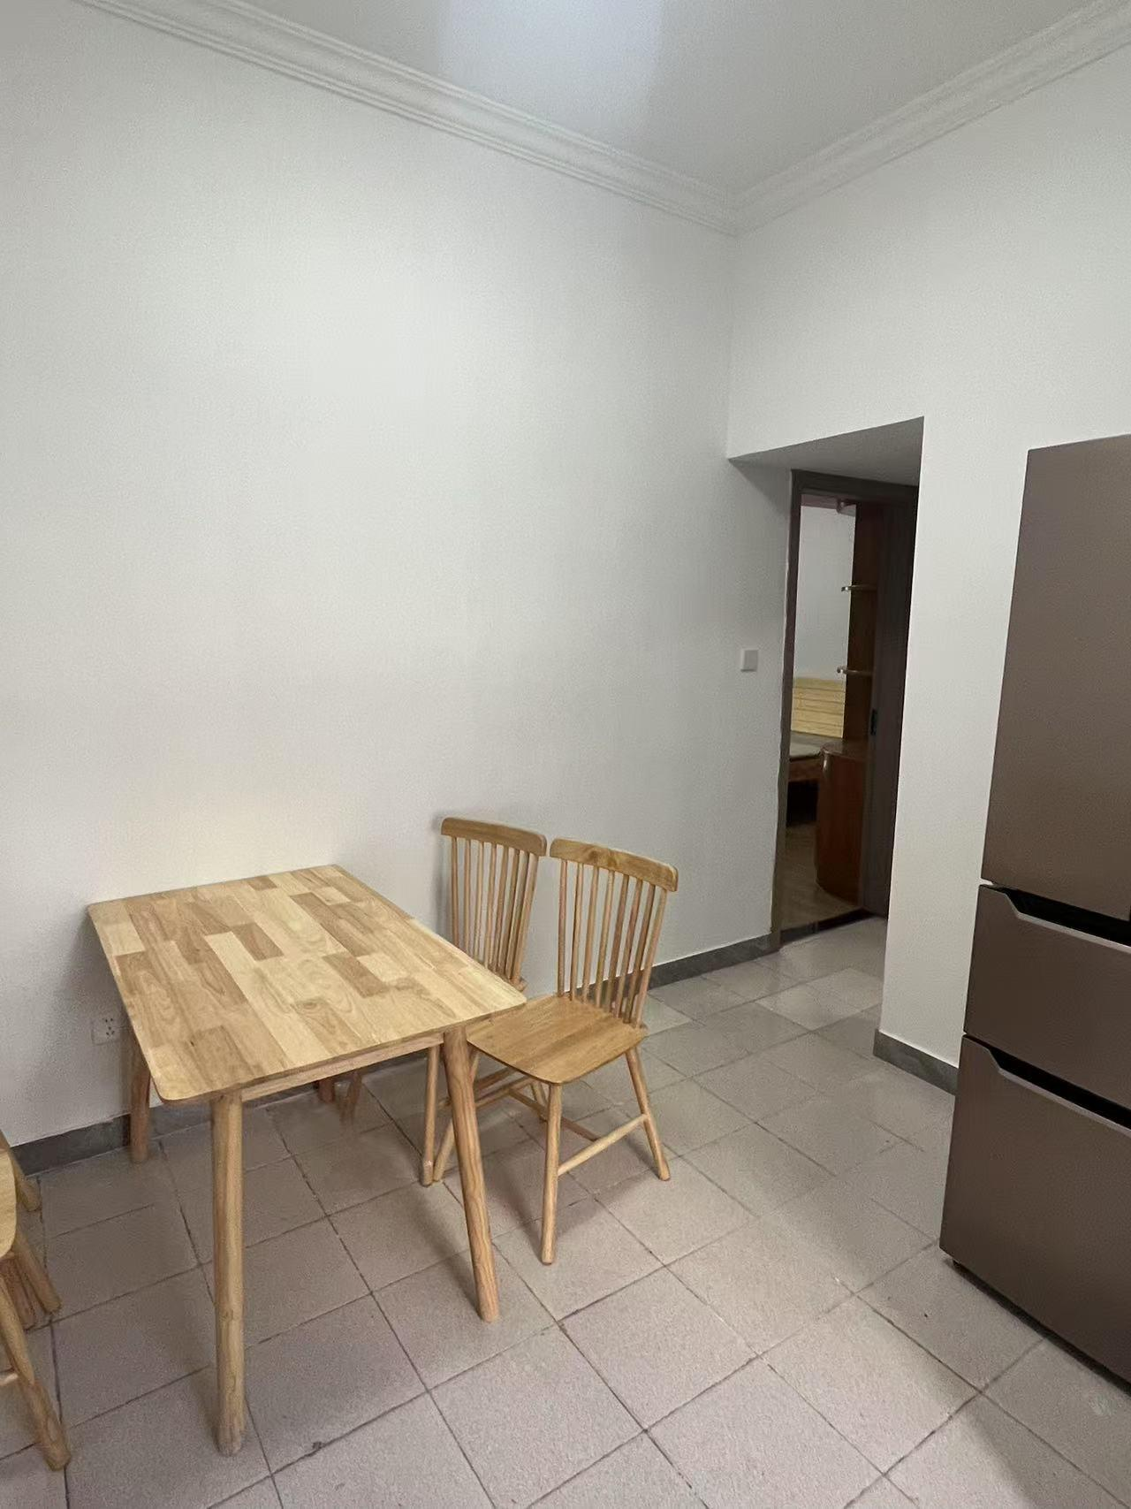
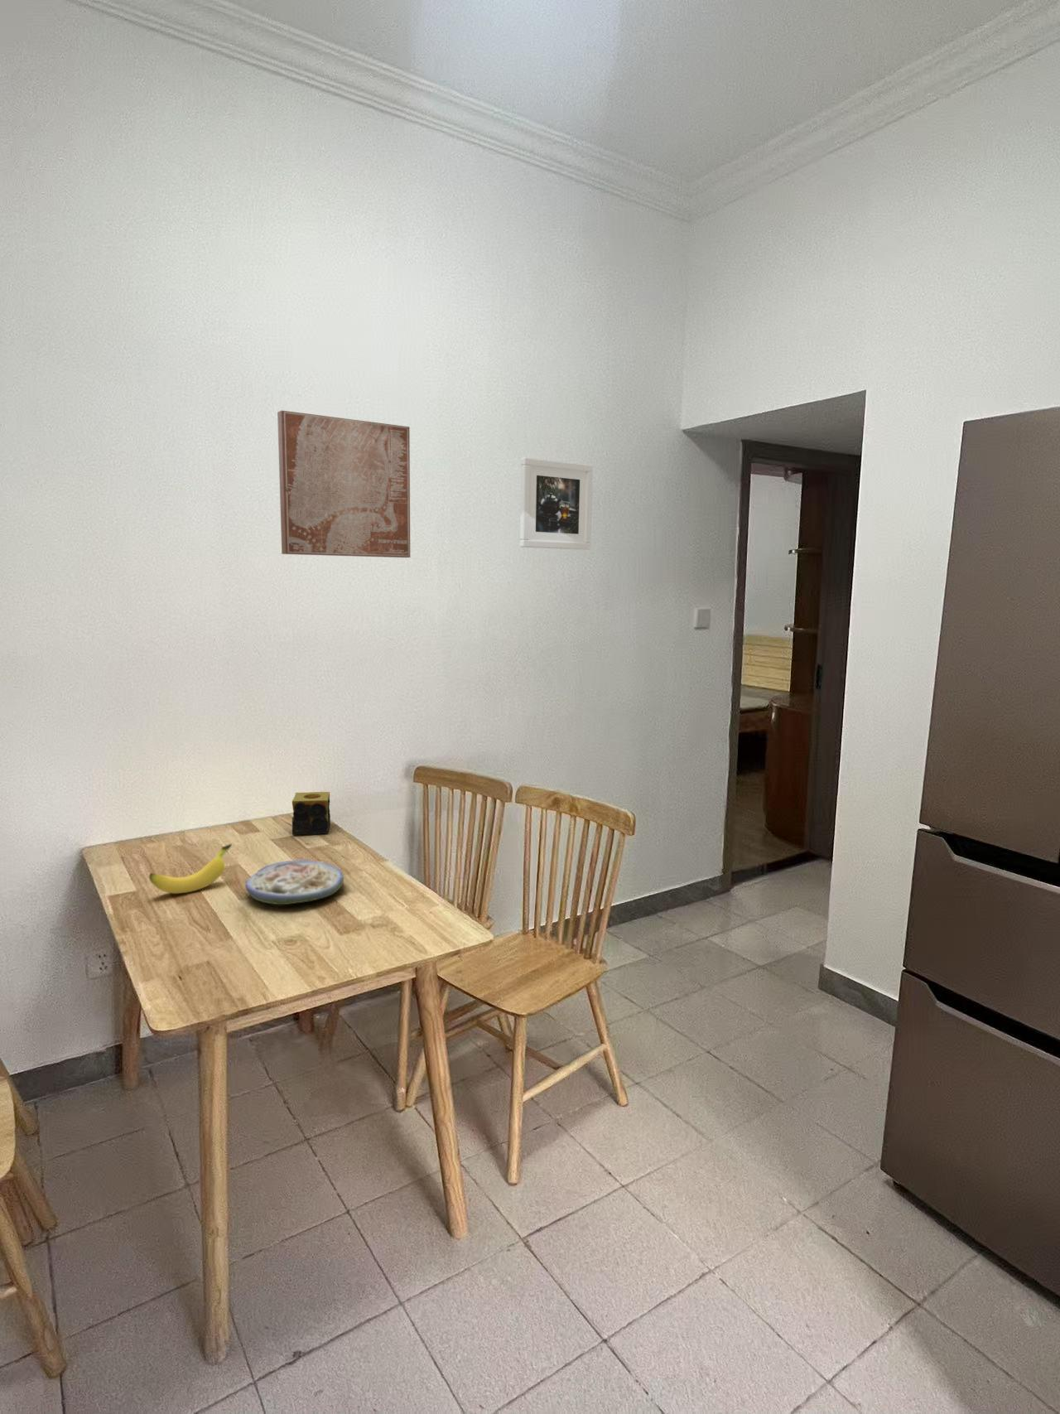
+ soup [244,860,344,905]
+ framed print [519,456,593,551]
+ candle [292,792,332,836]
+ wall art [276,410,411,558]
+ banana [148,843,233,895]
